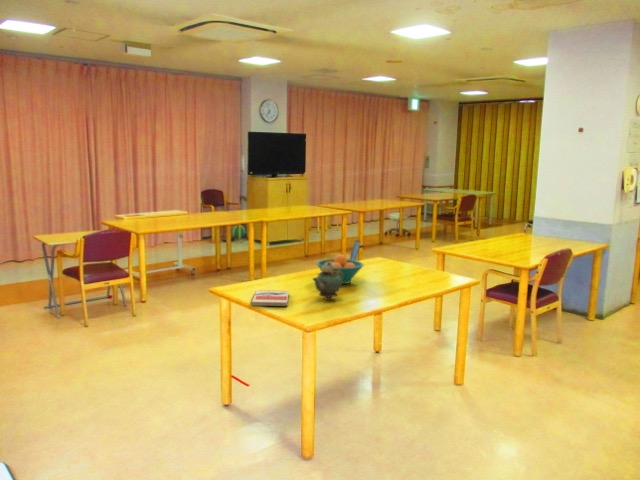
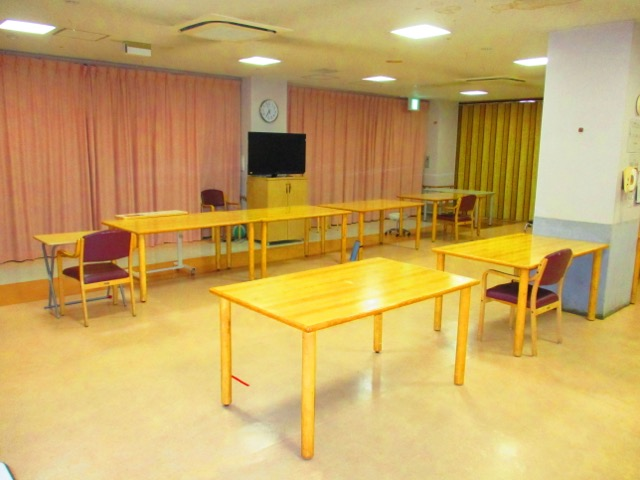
- teapot [311,262,343,301]
- fruit bowl [315,254,365,285]
- book [250,289,290,307]
